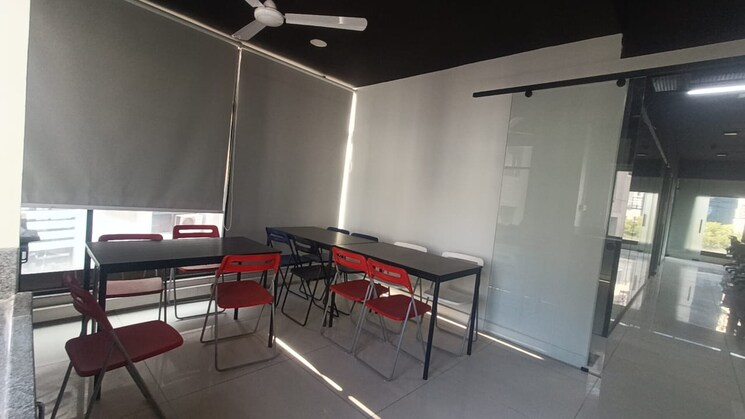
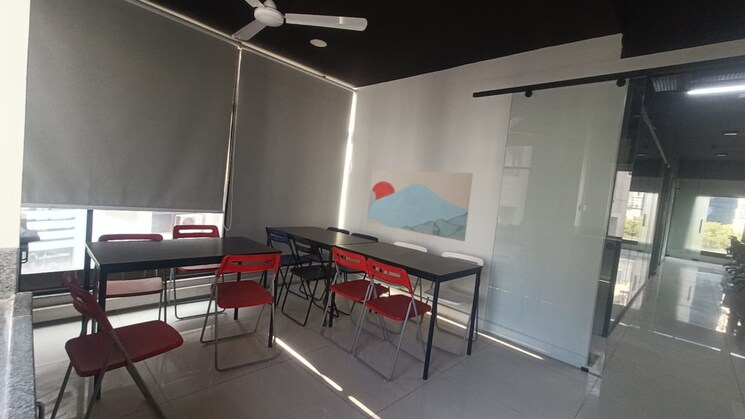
+ wall art [366,169,474,242]
